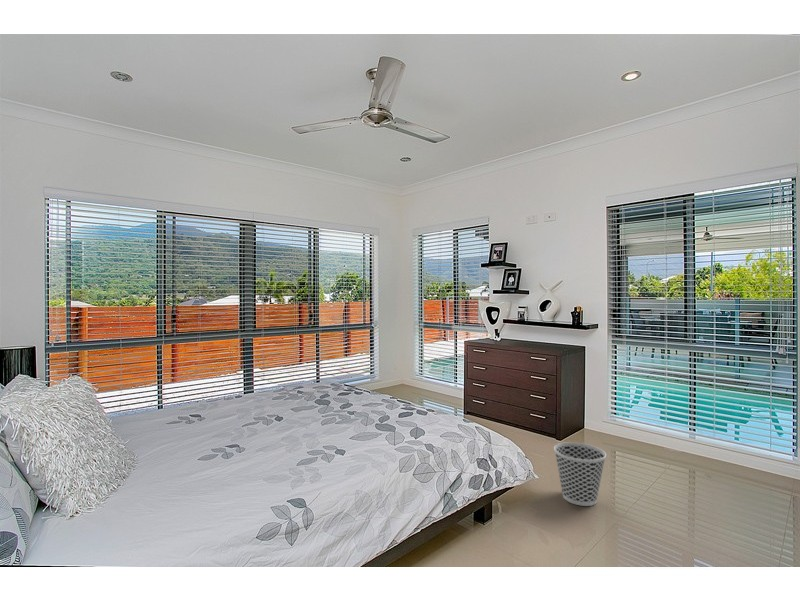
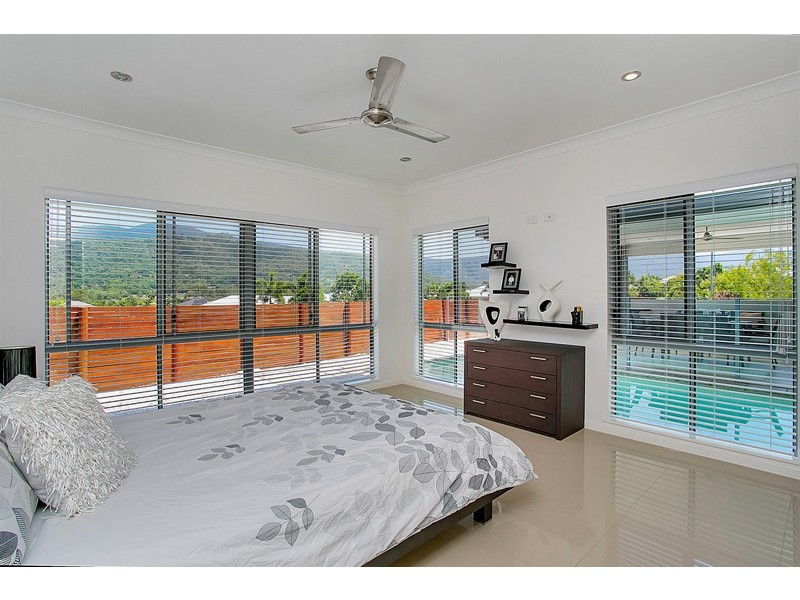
- wastebasket [553,442,607,507]
